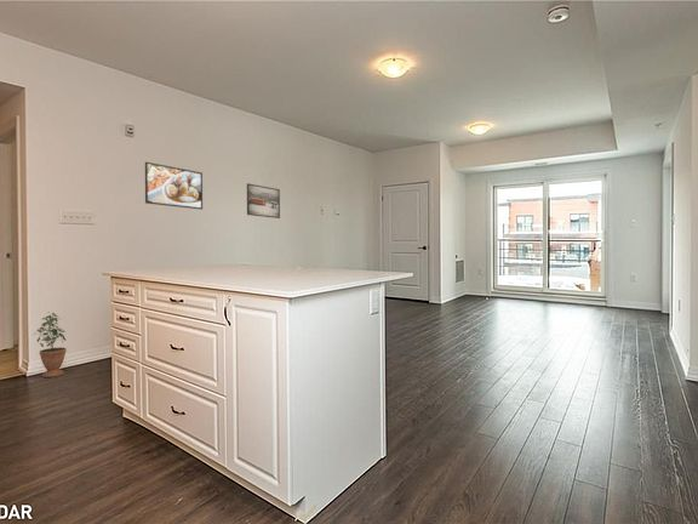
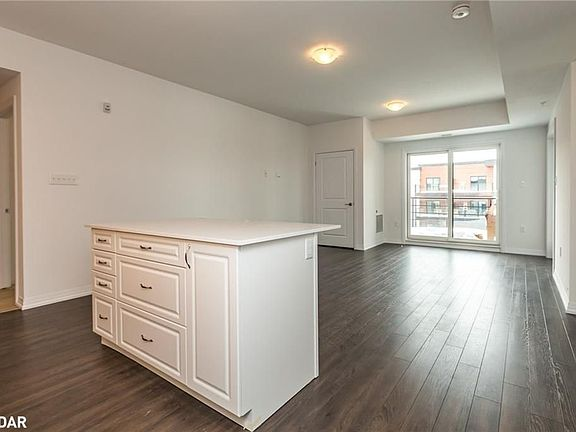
- potted plant [32,311,68,378]
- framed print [246,182,281,220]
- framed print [144,161,204,211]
